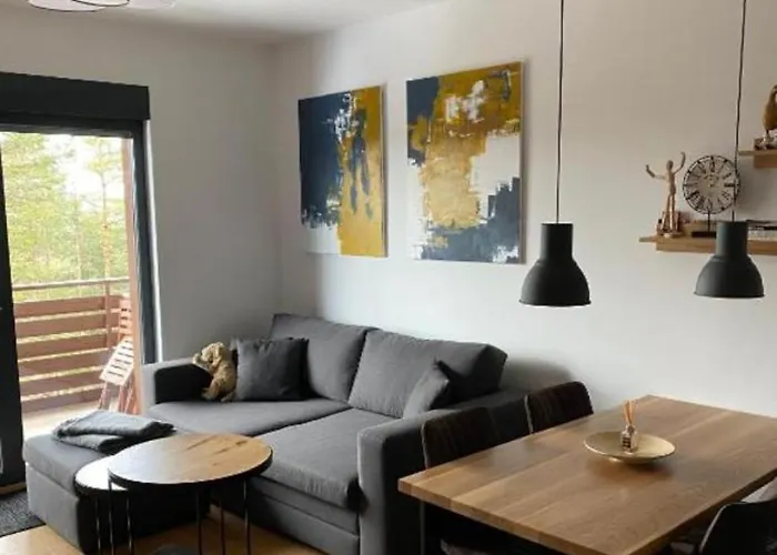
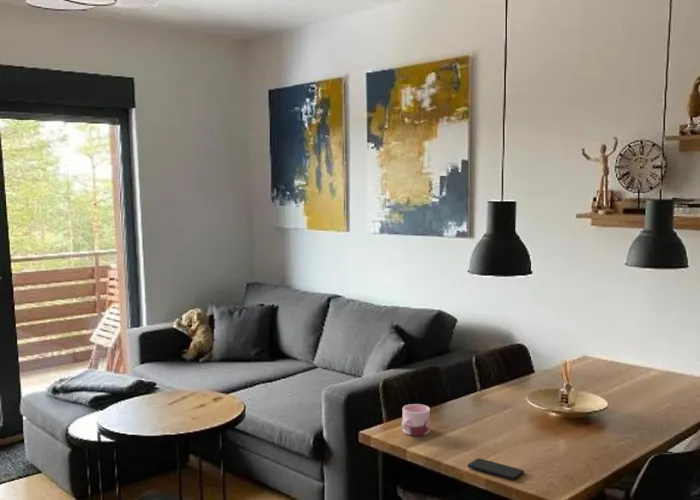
+ mug [400,403,431,437]
+ smartphone [467,457,525,481]
